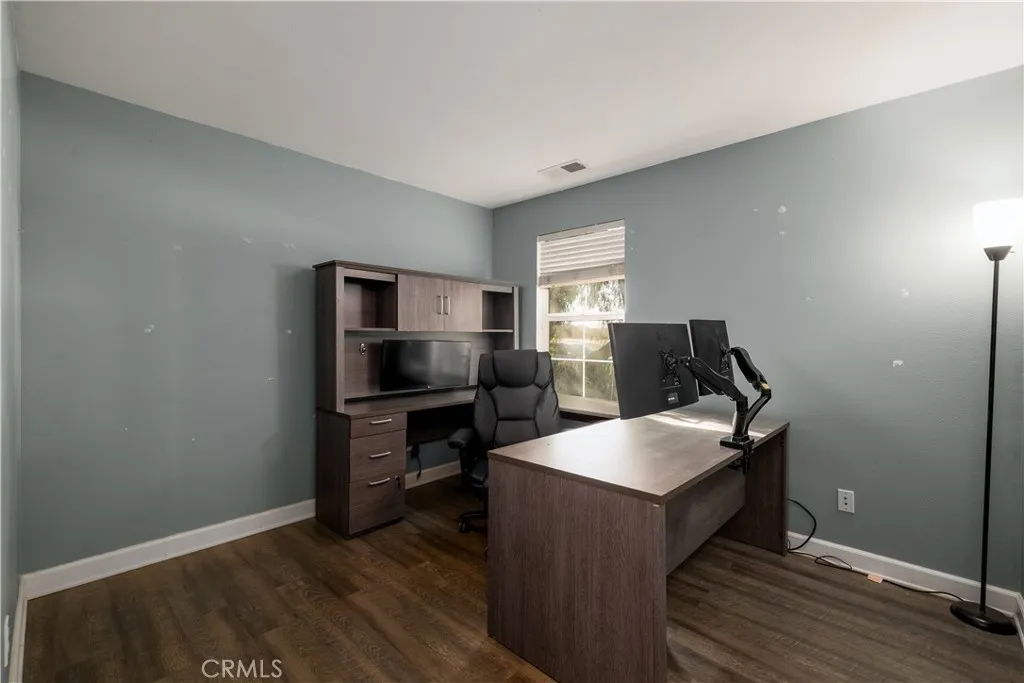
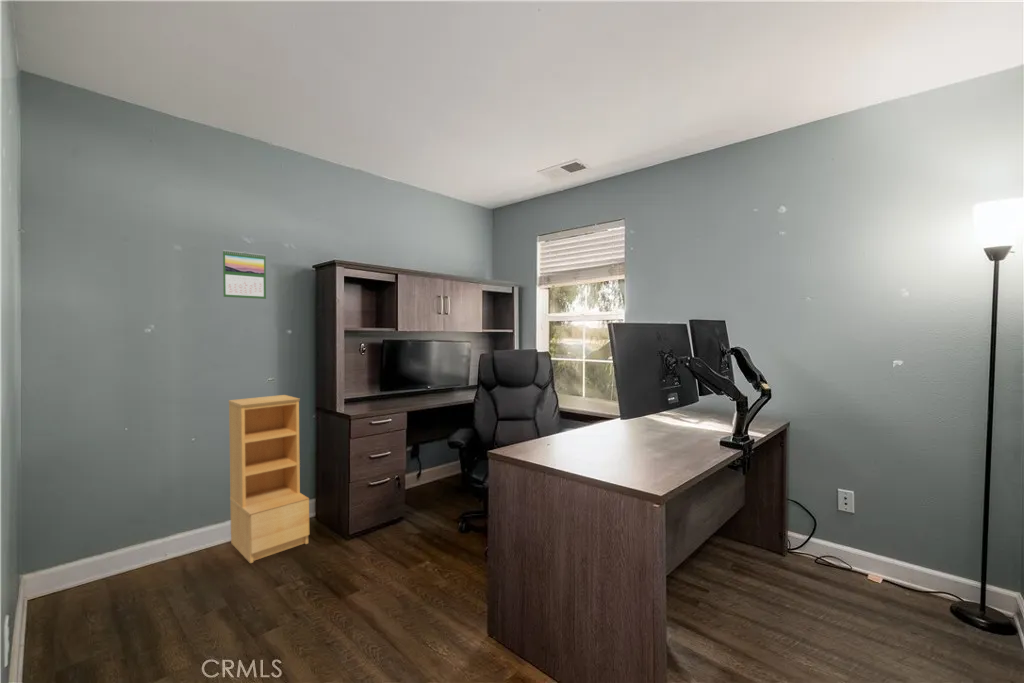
+ calendar [222,249,267,300]
+ bookshelf [228,394,310,564]
